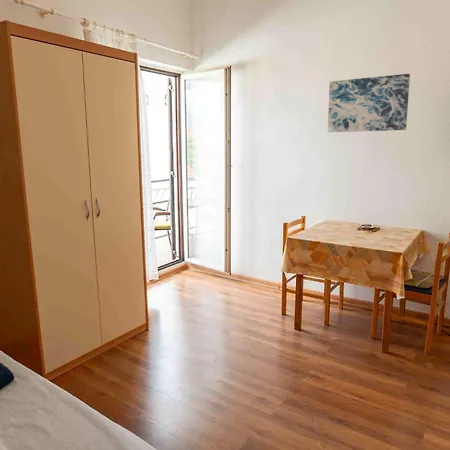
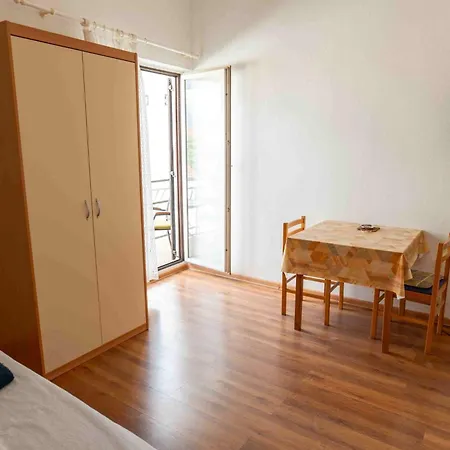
- wall art [327,73,411,133]
